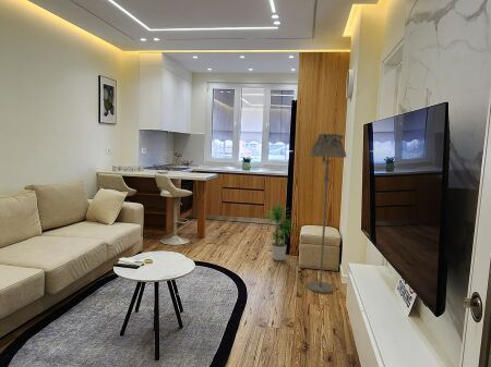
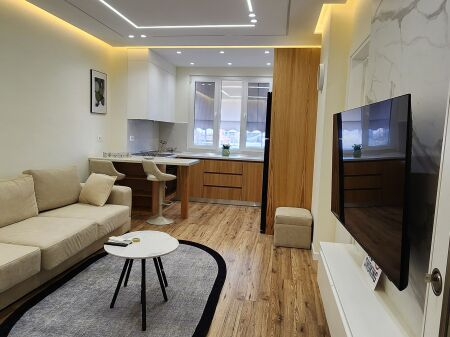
- potted plant [263,200,300,261]
- floor lamp [307,133,347,294]
